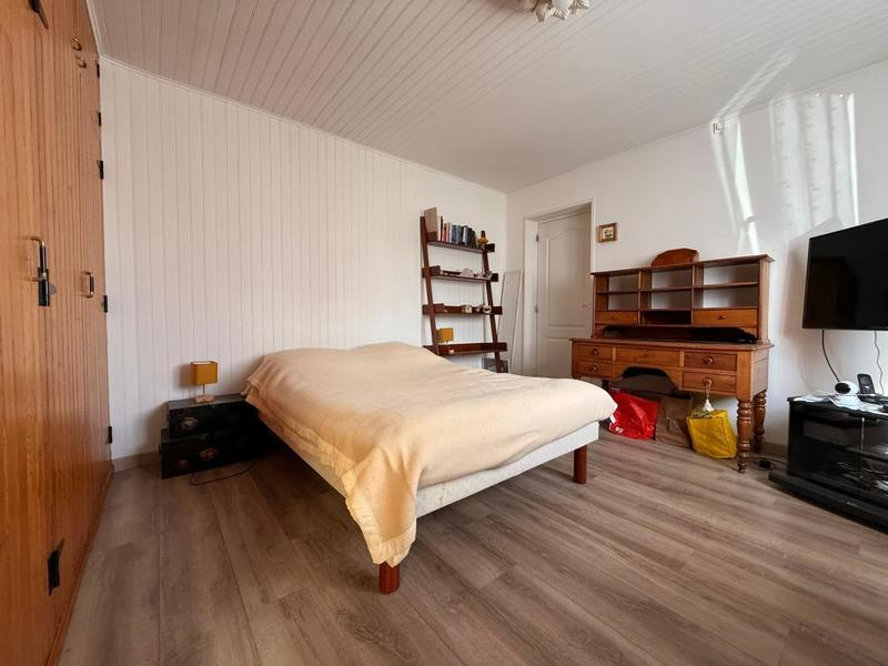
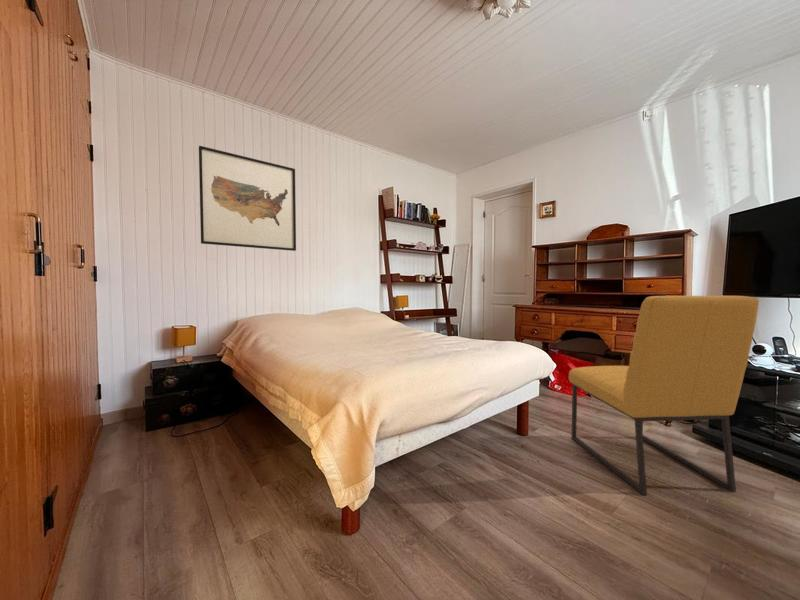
+ chair [568,295,760,496]
+ wall art [198,145,297,252]
